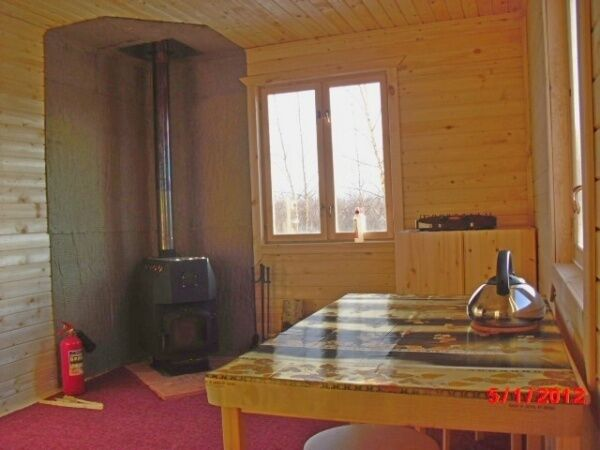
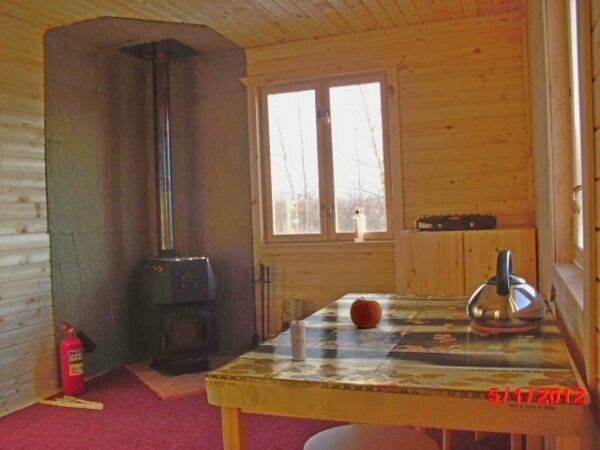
+ candle [289,314,308,362]
+ fruit [349,295,383,329]
